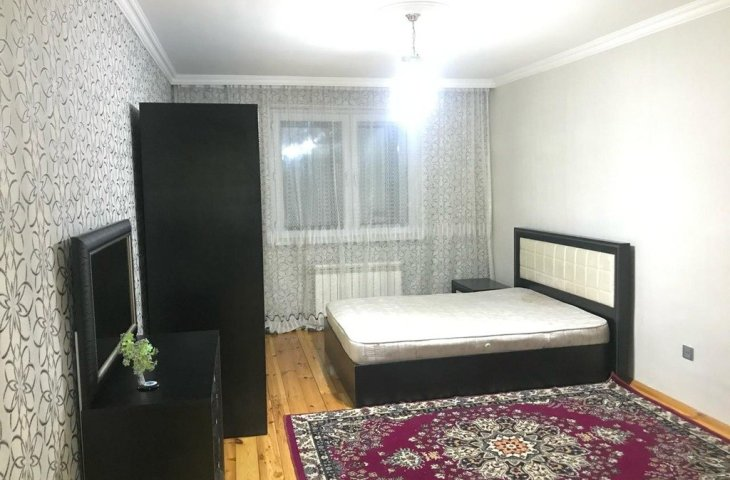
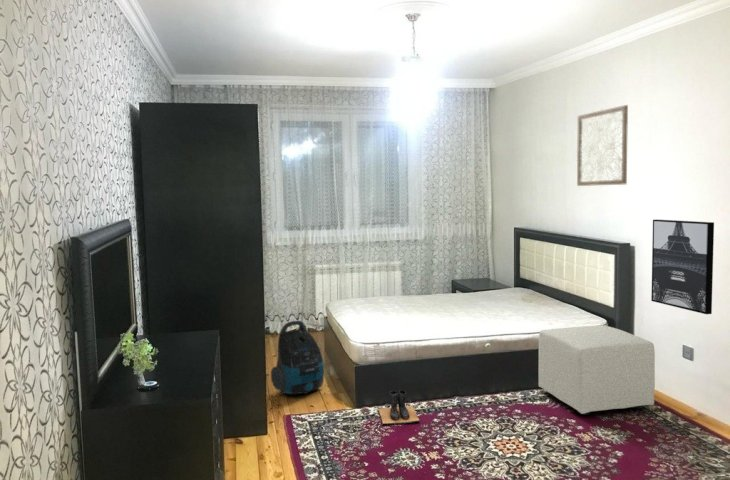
+ wall art [576,104,629,187]
+ boots [377,389,421,425]
+ vacuum cleaner [270,320,325,395]
+ wall art [650,218,715,315]
+ ottoman [538,324,656,416]
